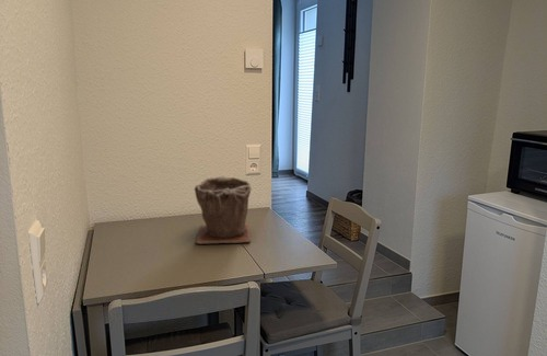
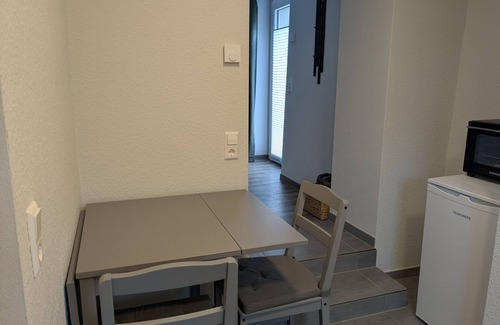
- plant pot [194,175,253,244]
